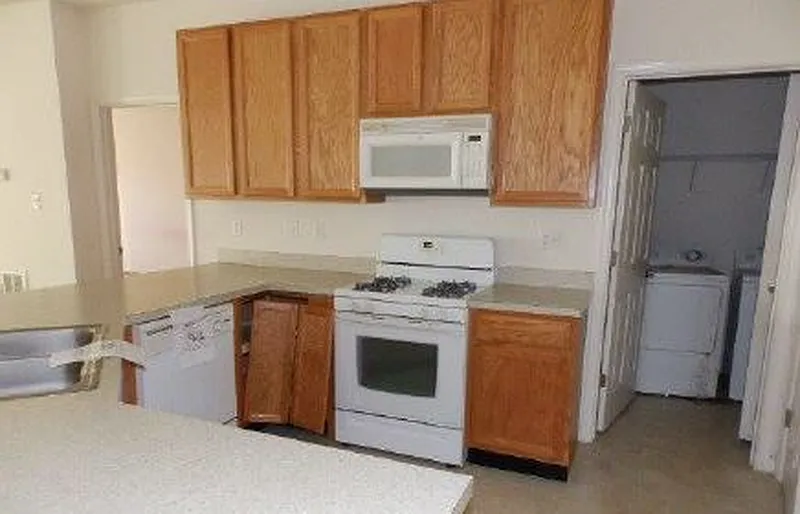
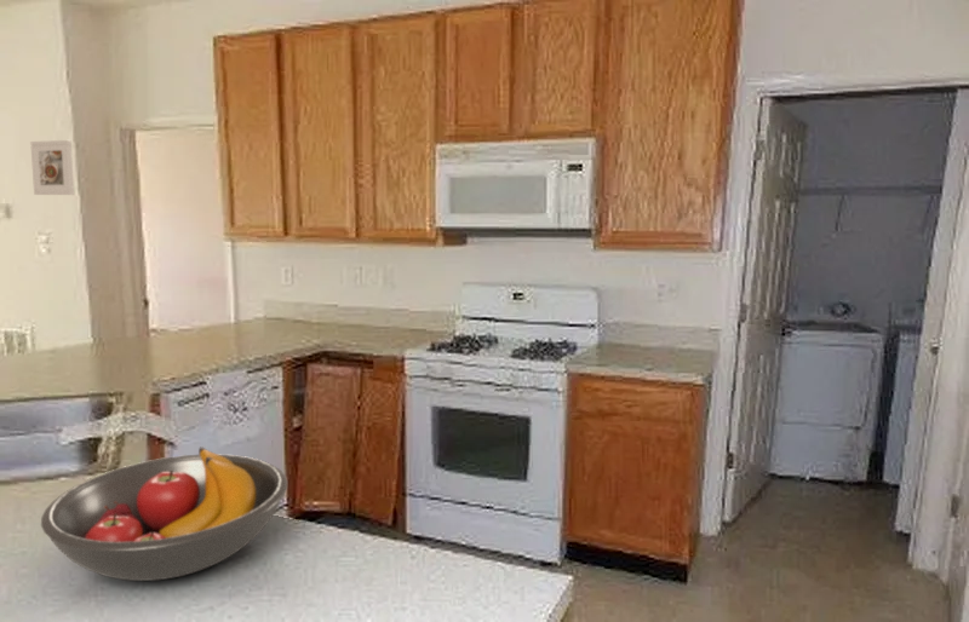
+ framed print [29,139,75,196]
+ fruit bowl [40,445,288,582]
